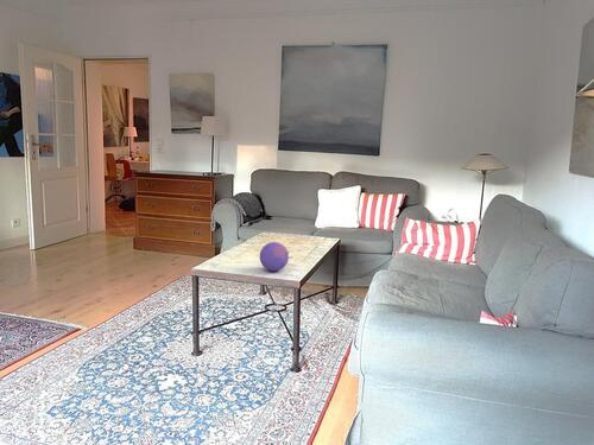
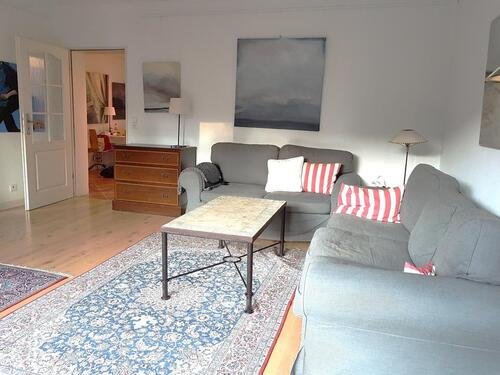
- decorative ball [259,241,290,272]
